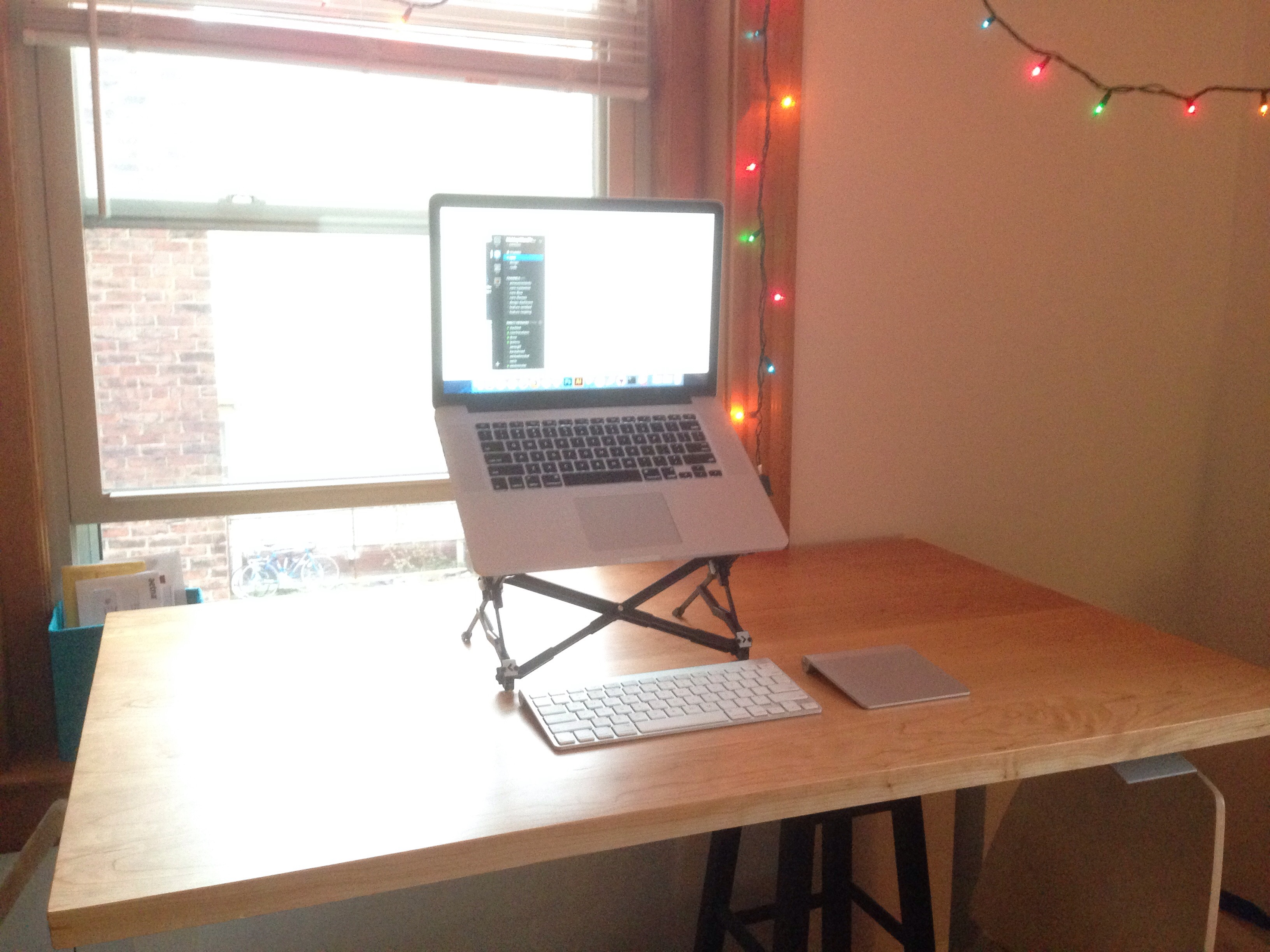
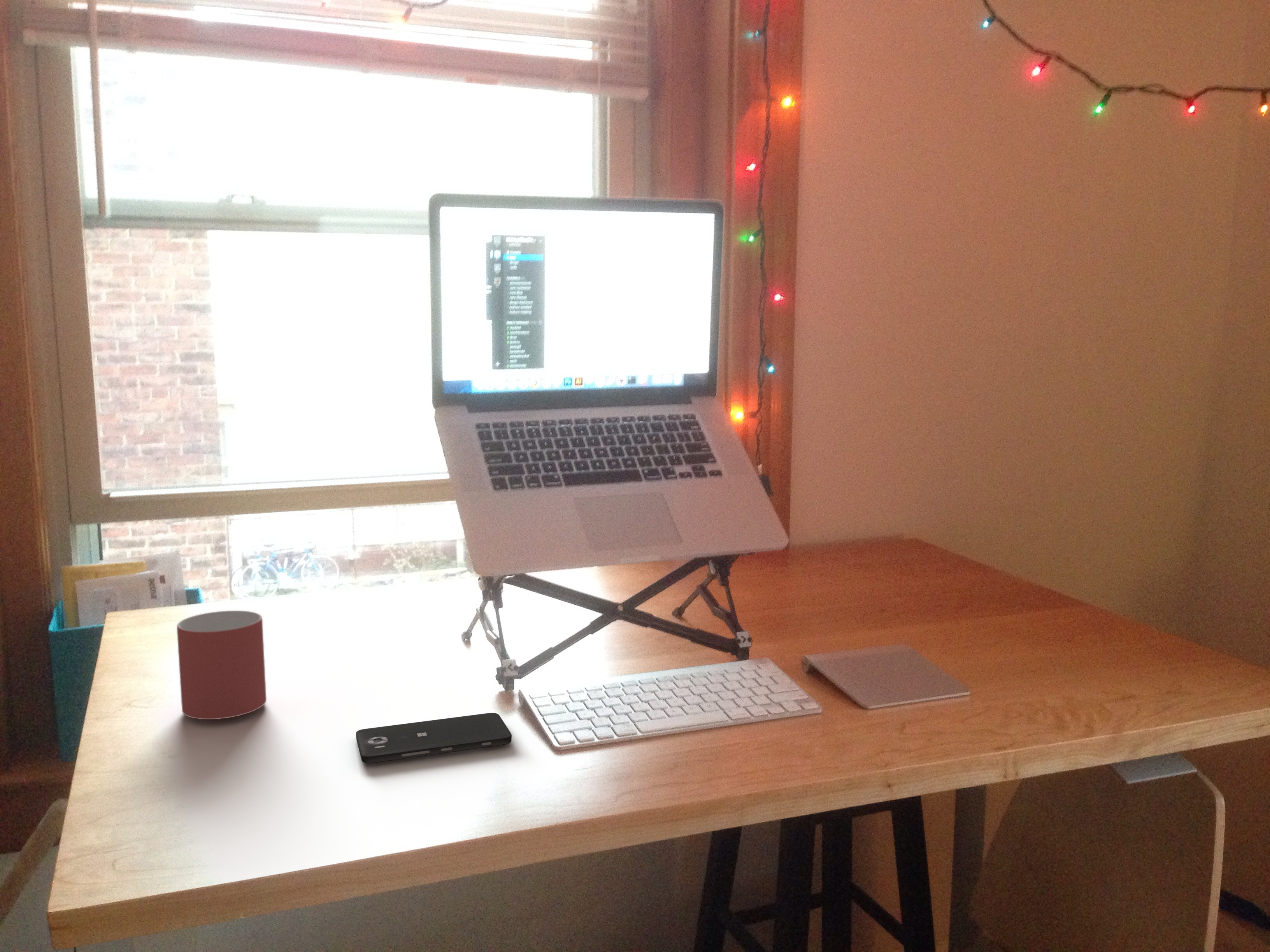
+ smartphone [356,712,512,764]
+ mug [176,610,267,720]
